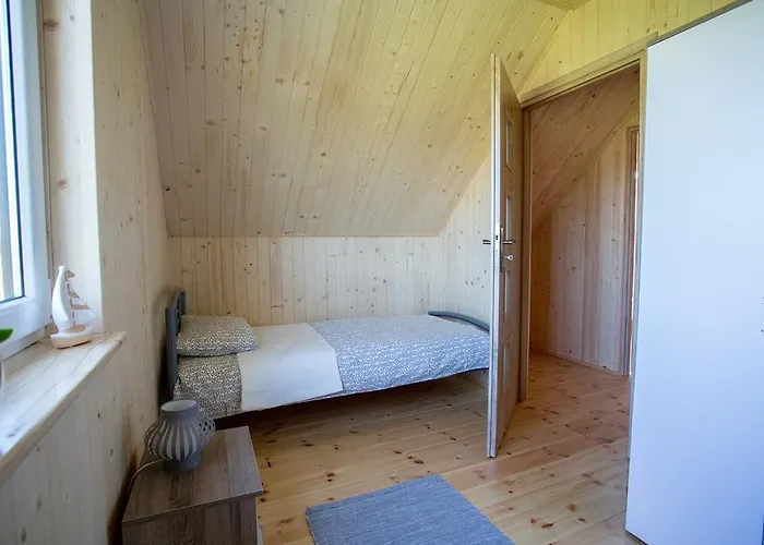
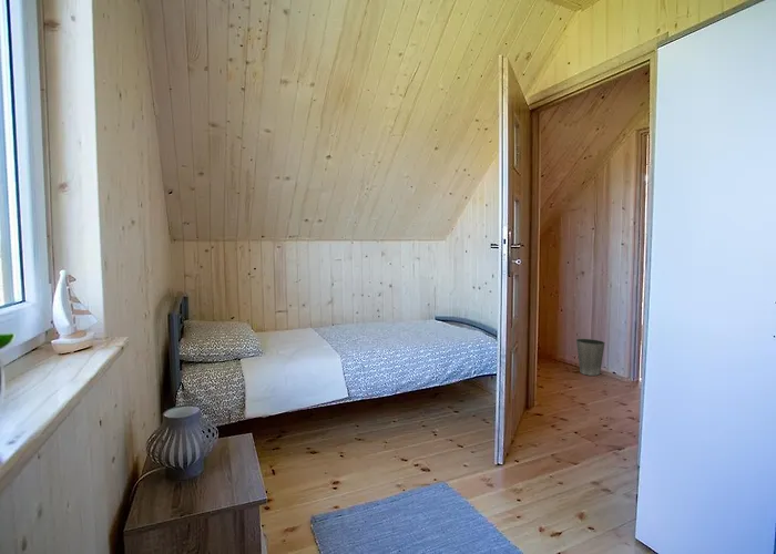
+ waste basket [575,338,605,377]
